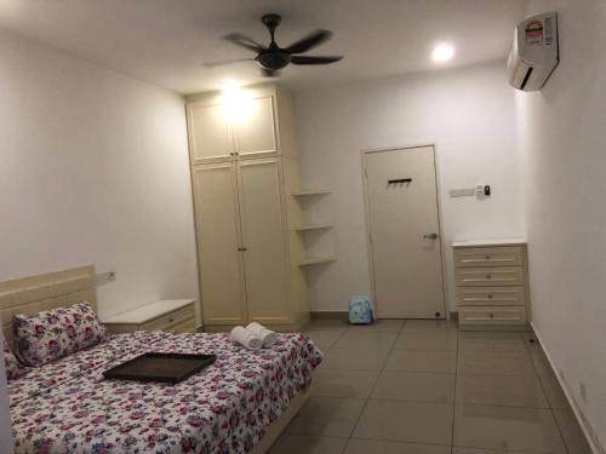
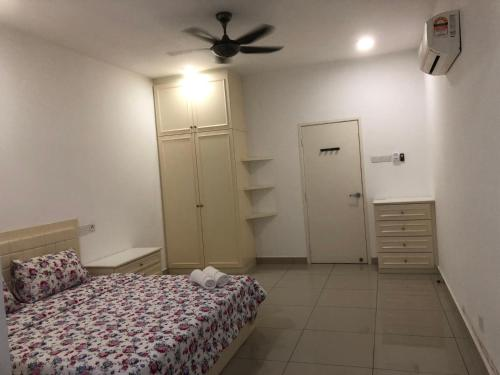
- serving tray [101,351,218,384]
- backpack [348,295,375,324]
